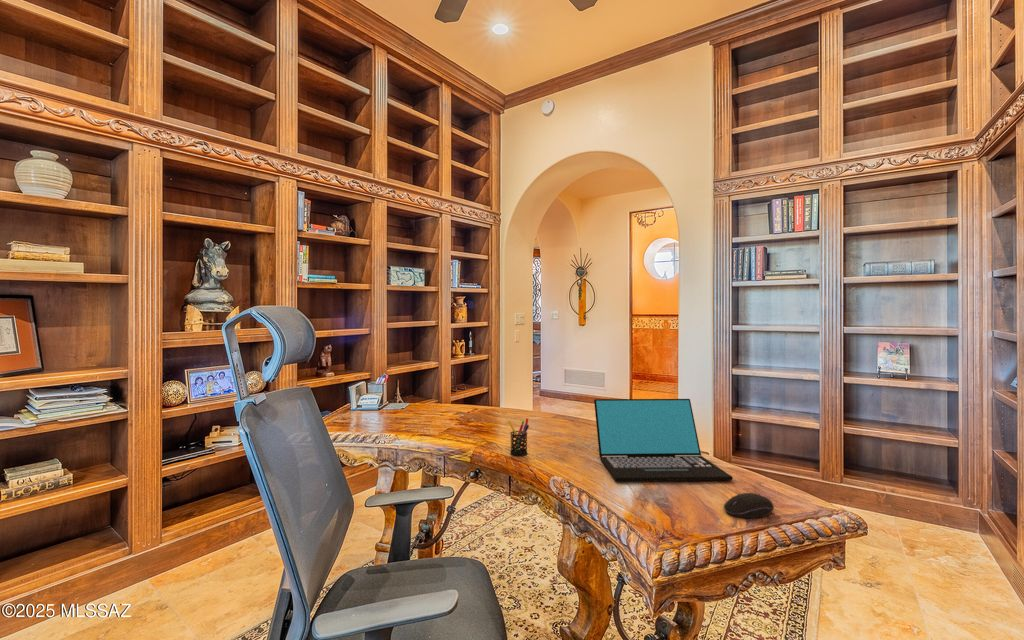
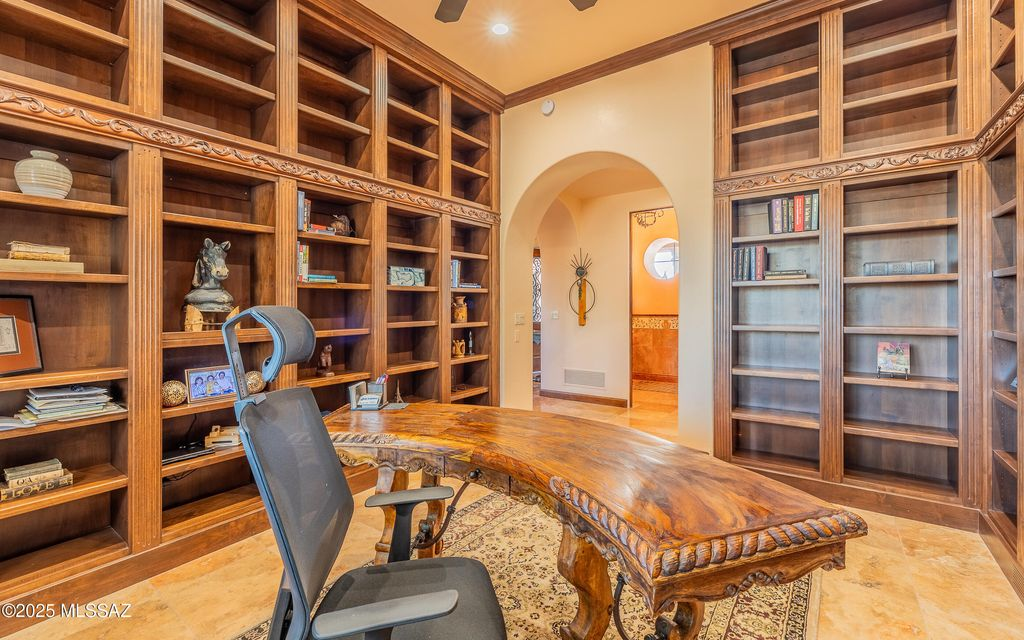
- laptop [593,398,734,482]
- pen holder [507,418,530,457]
- computer mouse [723,492,775,519]
